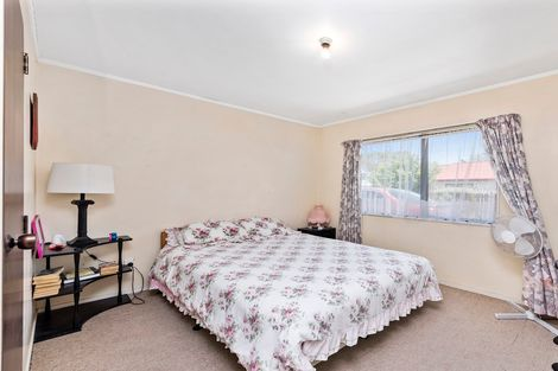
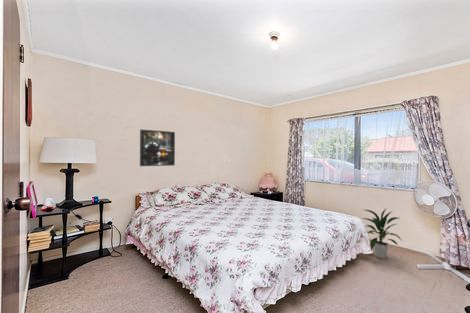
+ indoor plant [360,208,403,259]
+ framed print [139,128,176,167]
